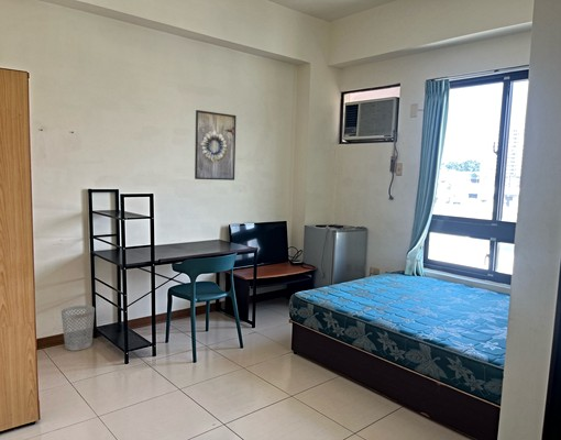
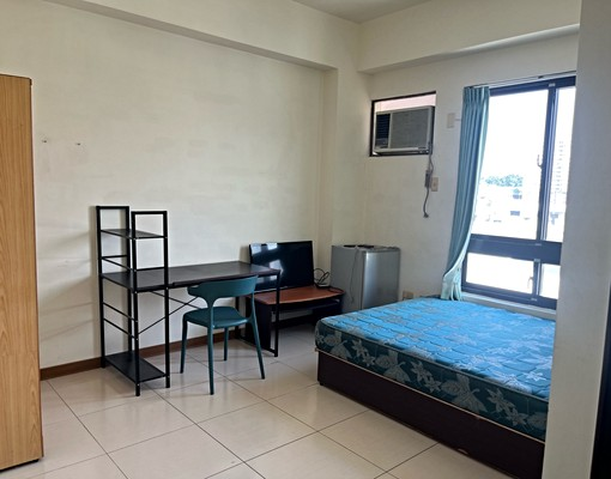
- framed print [194,109,237,182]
- wastebasket [61,305,96,352]
